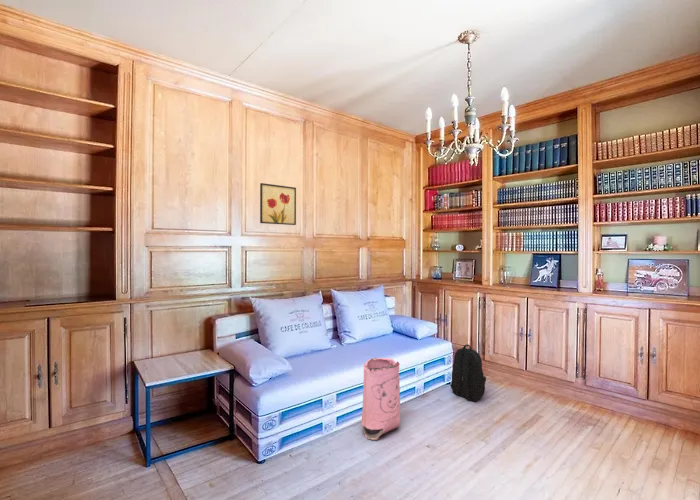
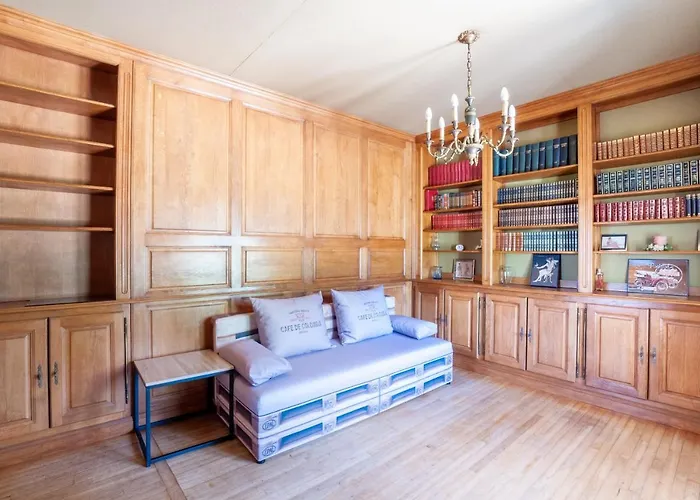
- backpack [449,344,487,402]
- bag [360,357,402,441]
- wall art [259,182,297,226]
